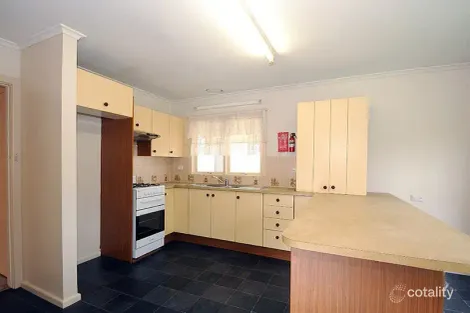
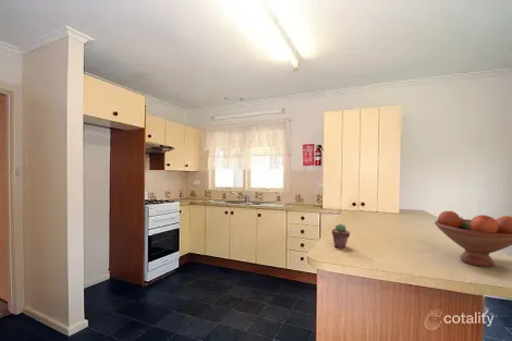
+ fruit bowl [434,210,512,268]
+ potted succulent [331,222,351,249]
